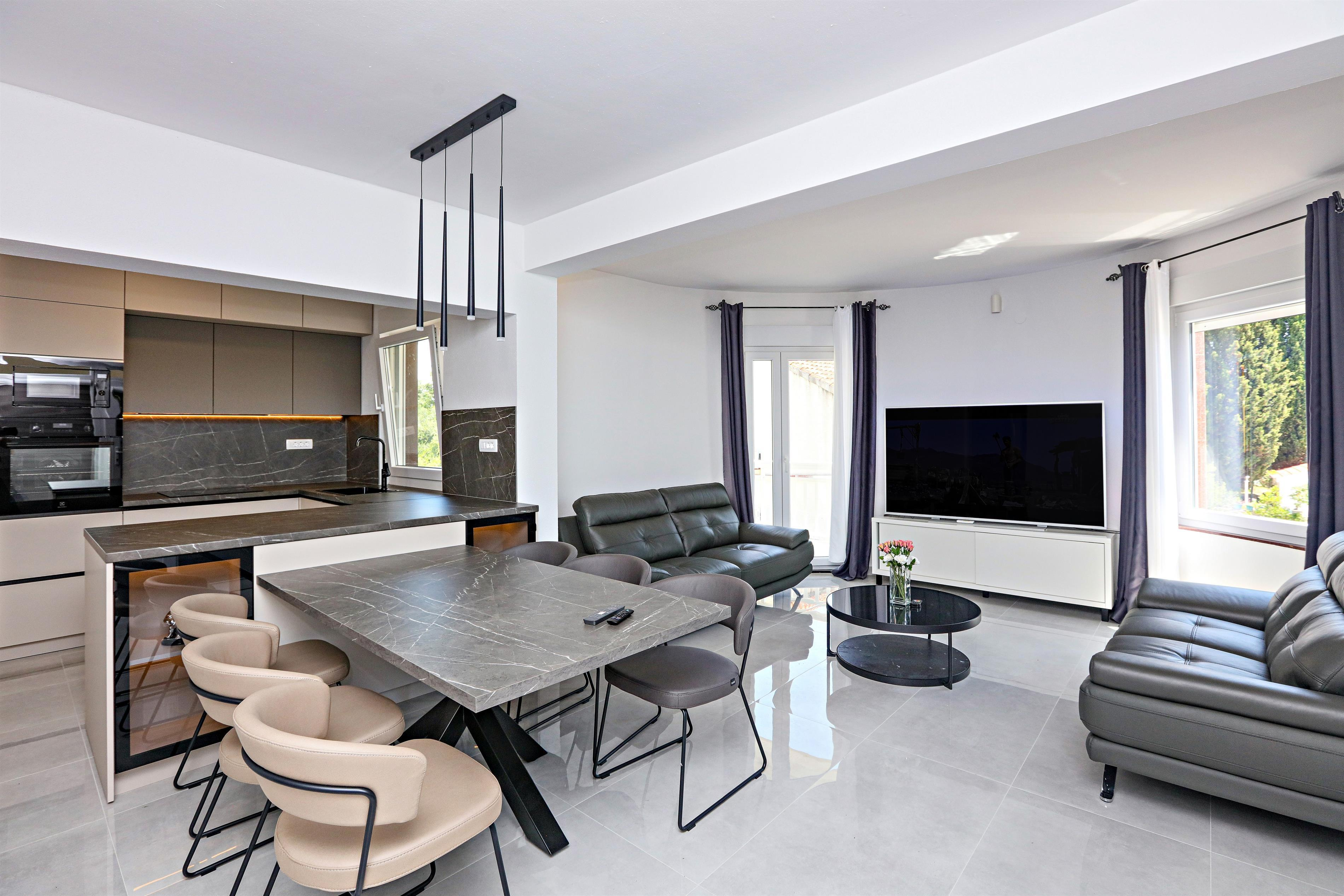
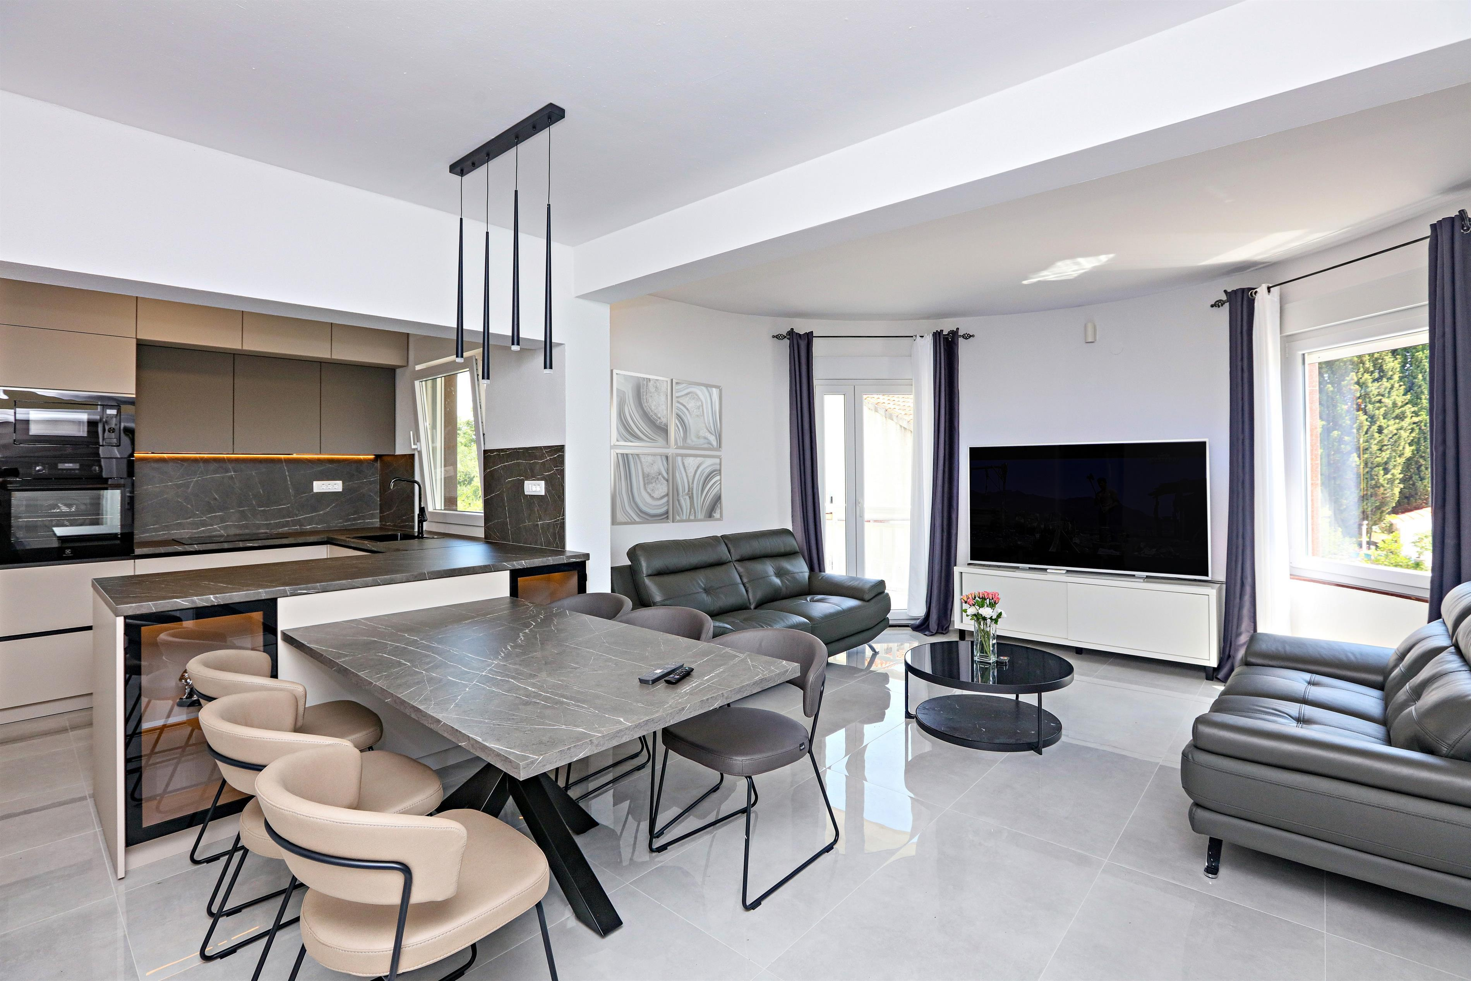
+ wall art [611,369,723,527]
